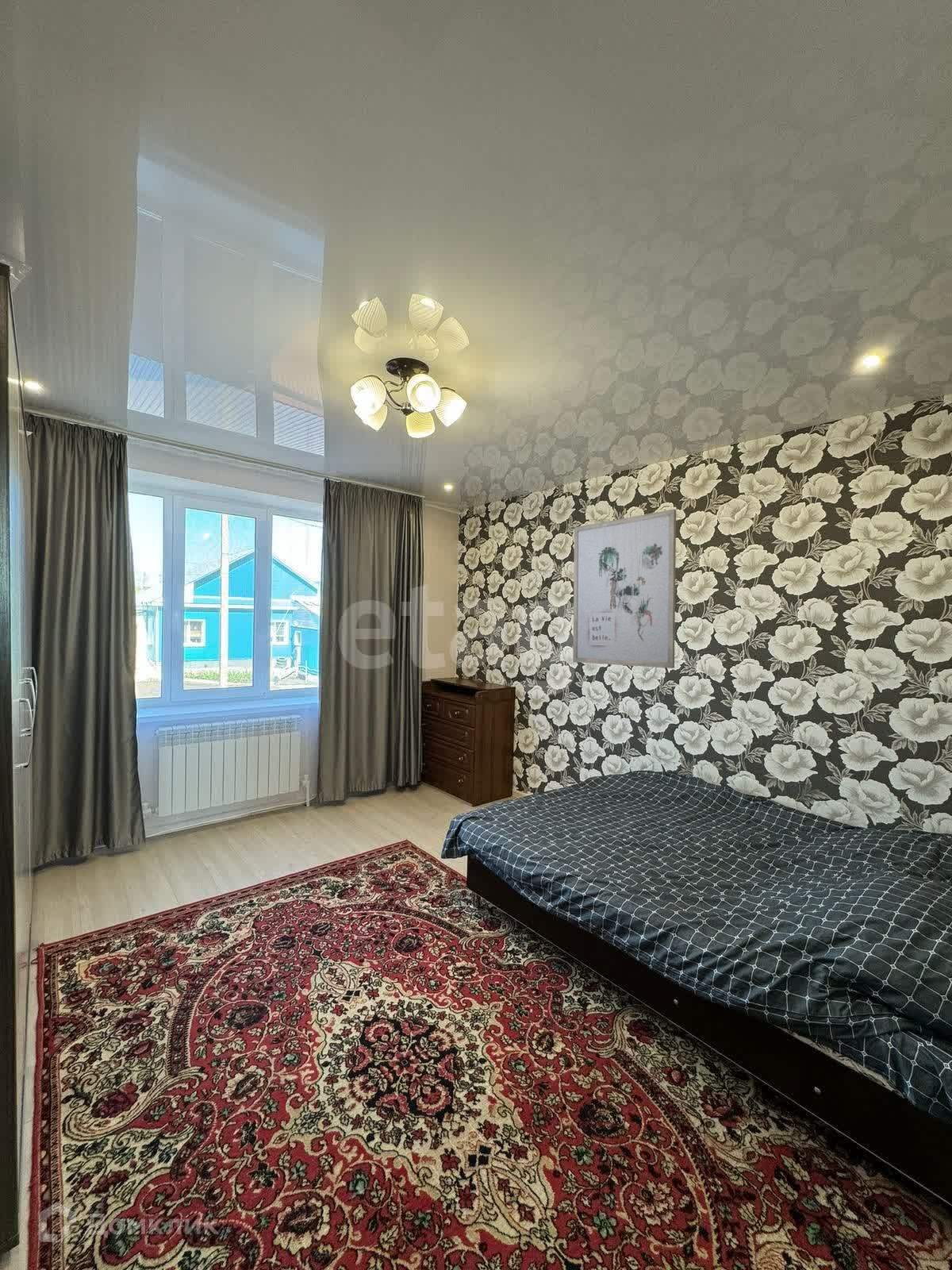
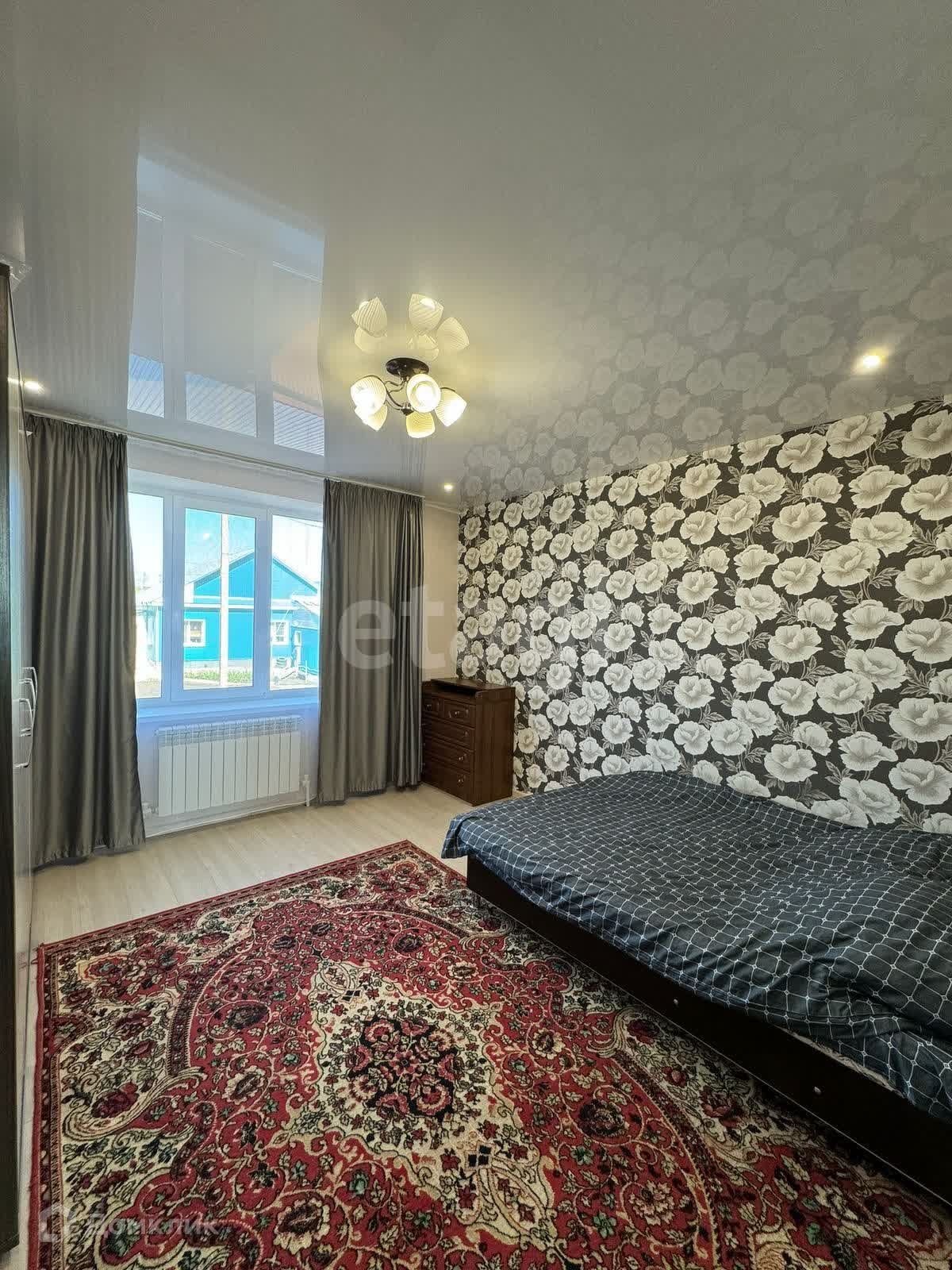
- wall art [572,509,677,669]
